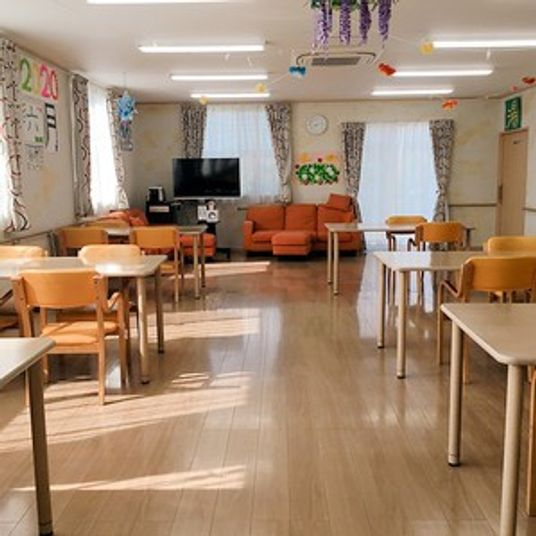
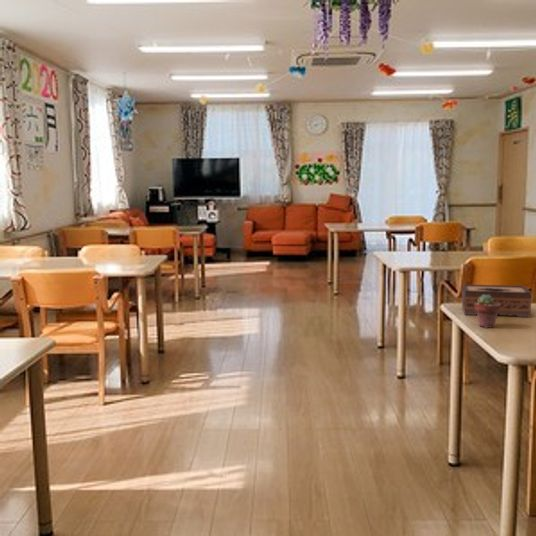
+ tissue box [461,283,532,318]
+ potted succulent [475,295,500,329]
